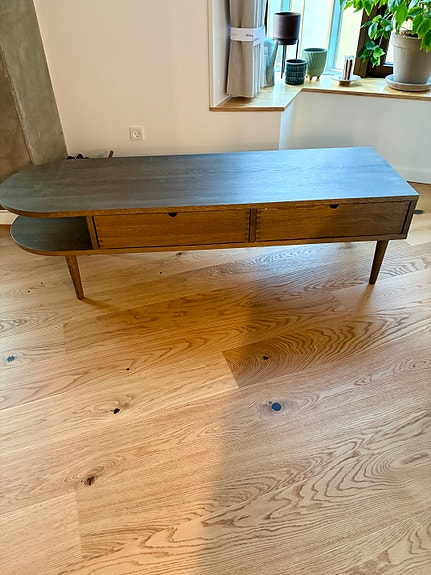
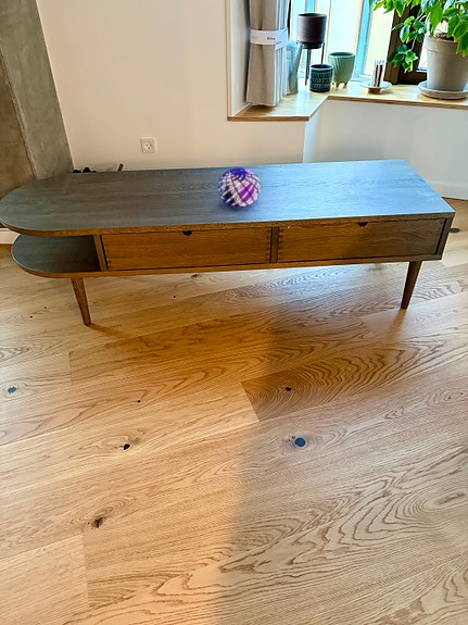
+ decorative orb [217,166,262,209]
